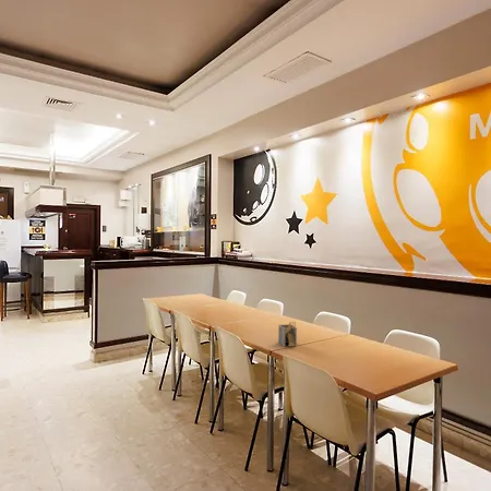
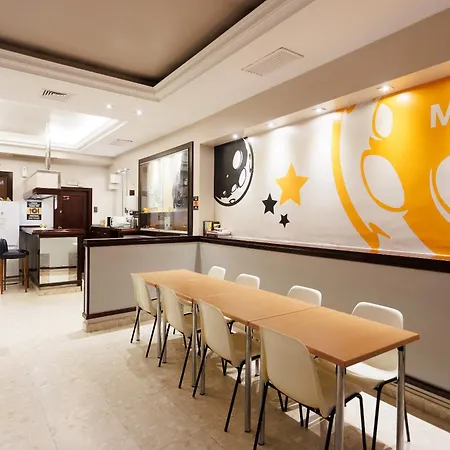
- napkin holder [277,321,298,348]
